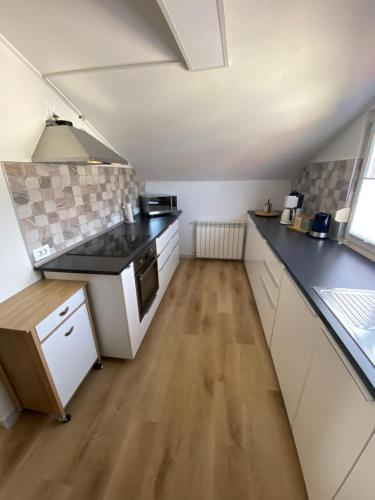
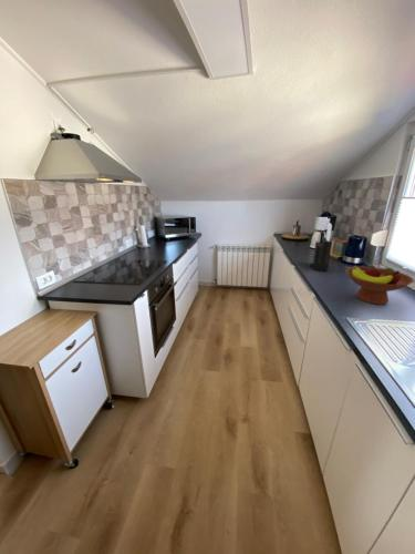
+ knife block [309,222,333,273]
+ fruit bowl [344,265,415,305]
